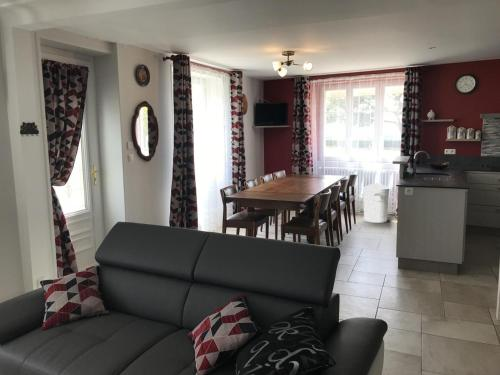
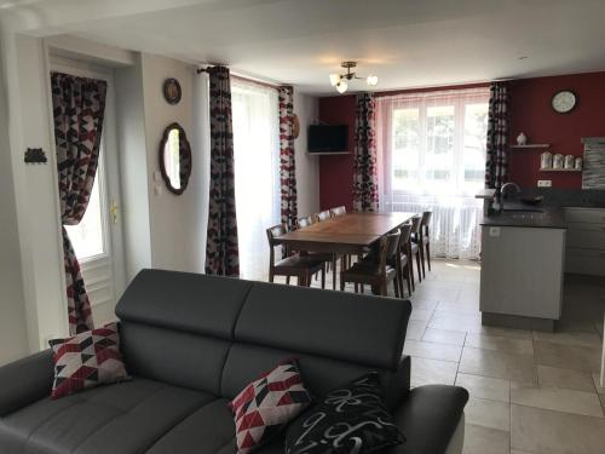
- trash can [362,182,391,224]
